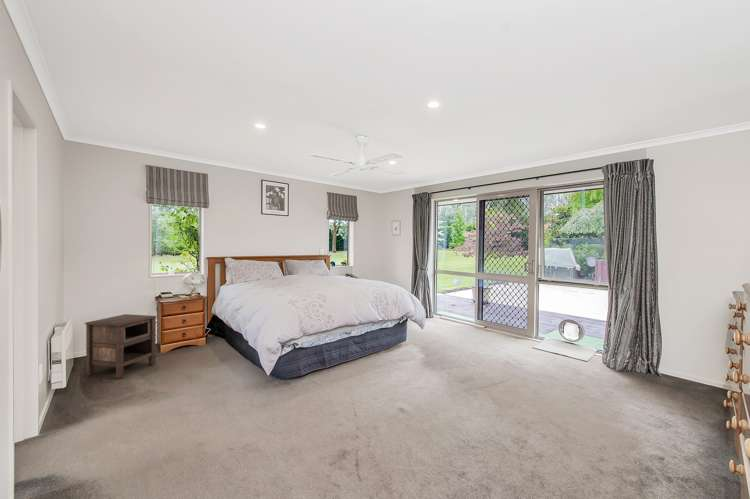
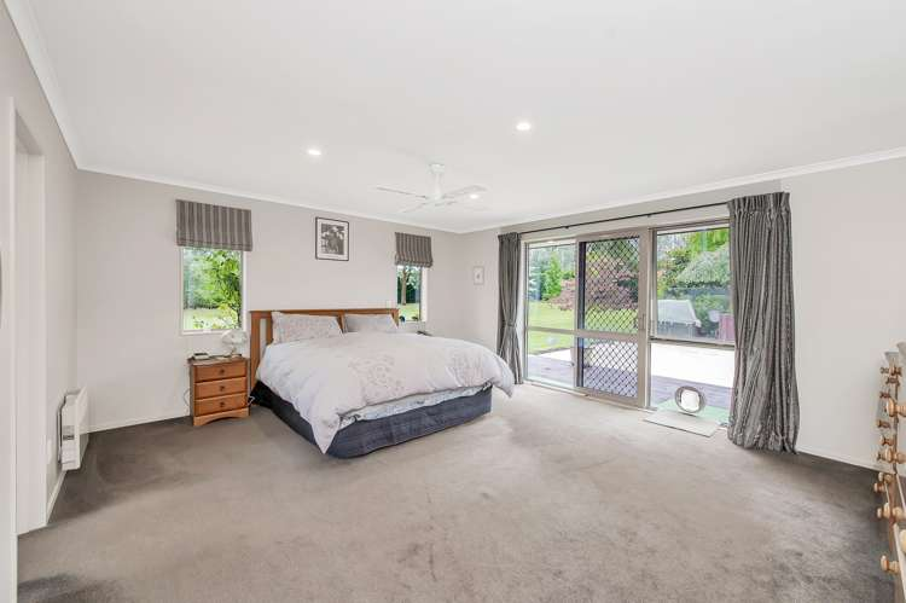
- nightstand [83,313,158,379]
